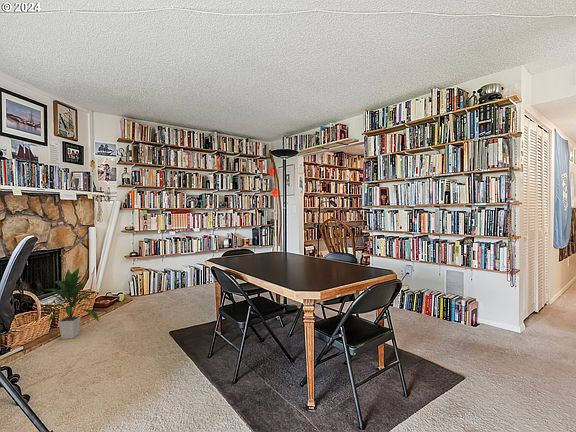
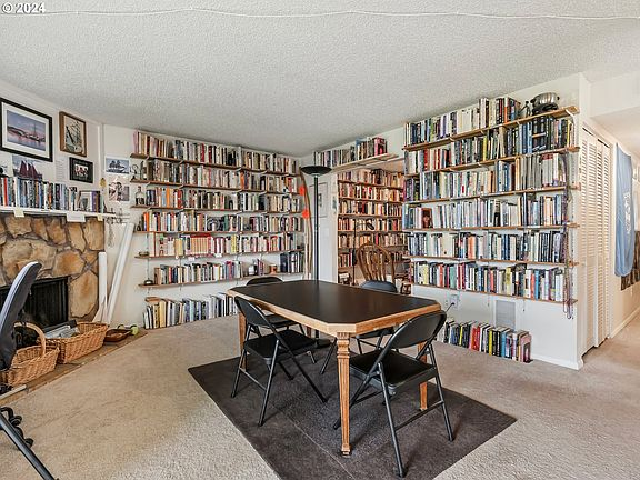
- indoor plant [38,267,100,340]
